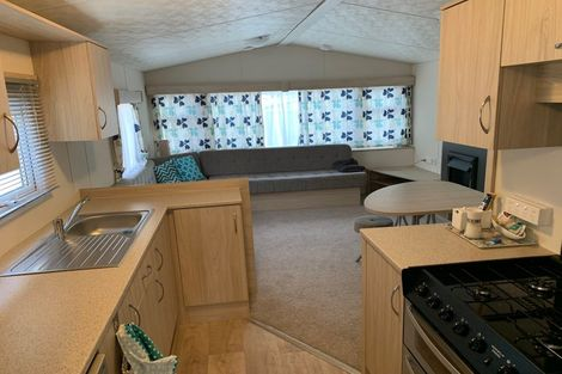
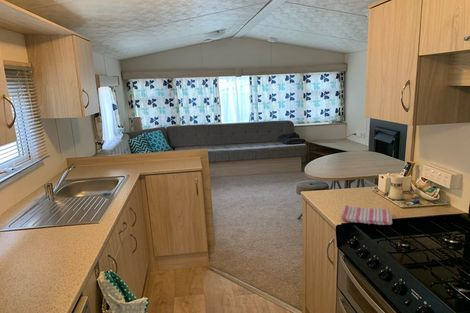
+ dish towel [341,204,393,226]
